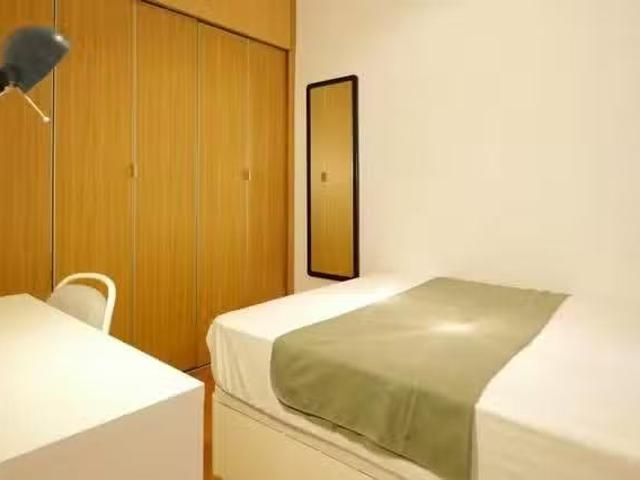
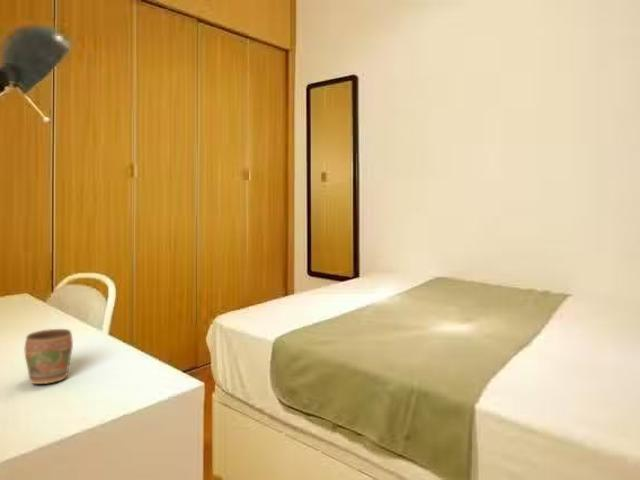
+ mug [24,328,74,385]
